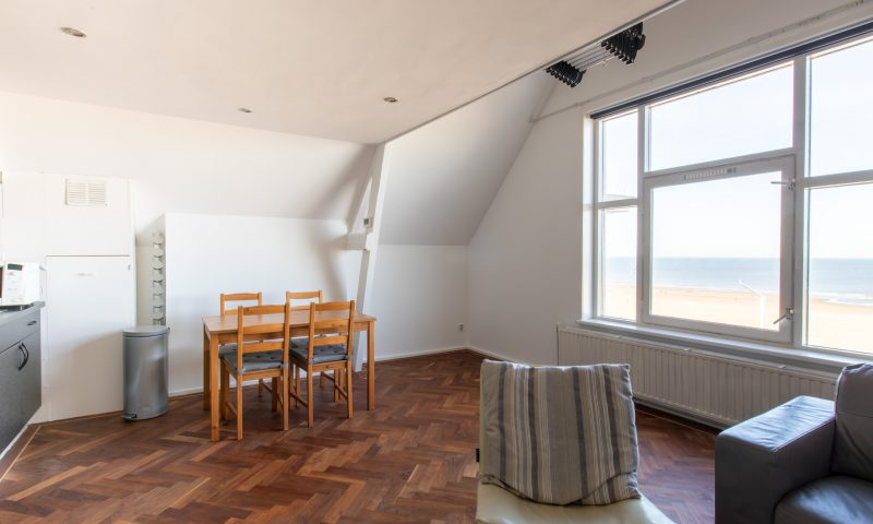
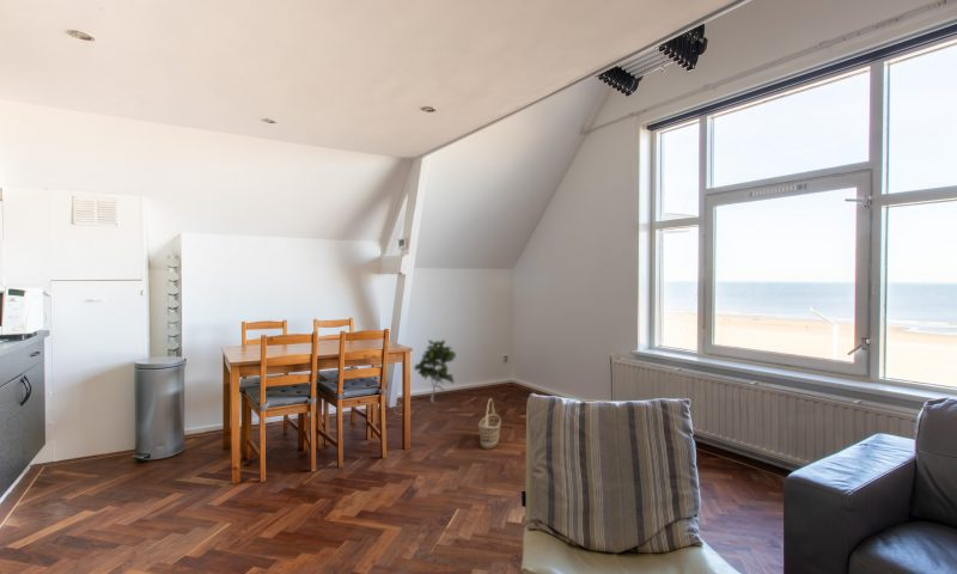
+ basket [477,397,502,451]
+ indoor plant [413,338,457,403]
